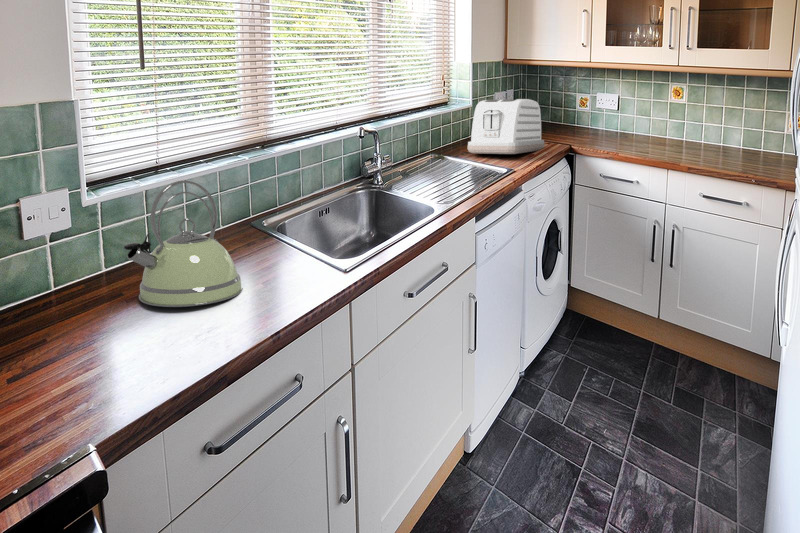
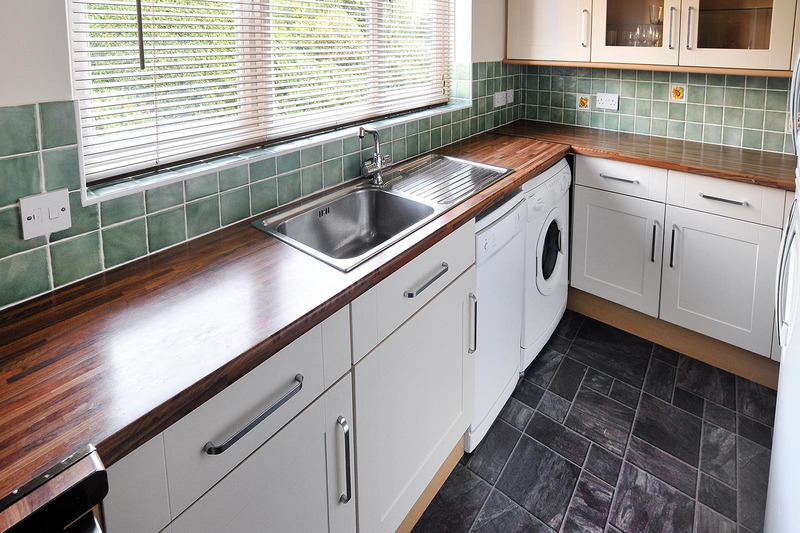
- toaster [467,98,546,155]
- kettle [123,179,244,308]
